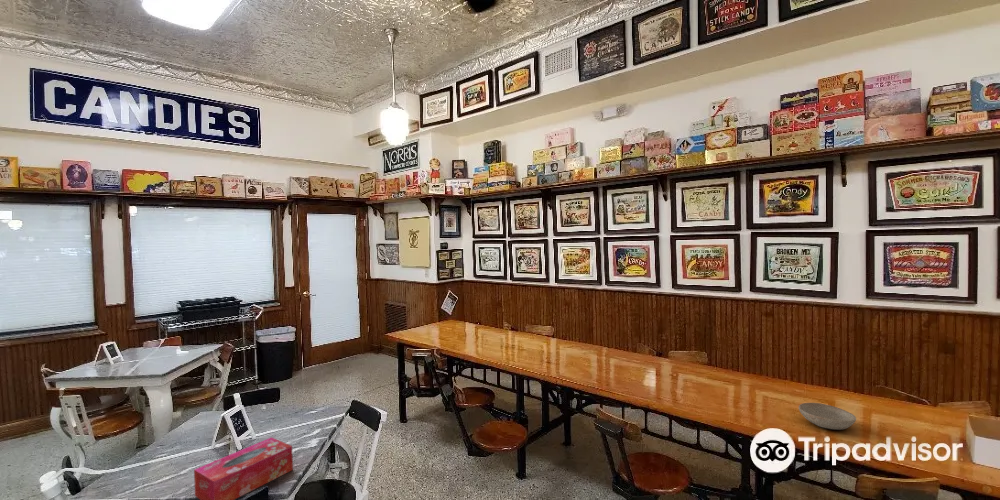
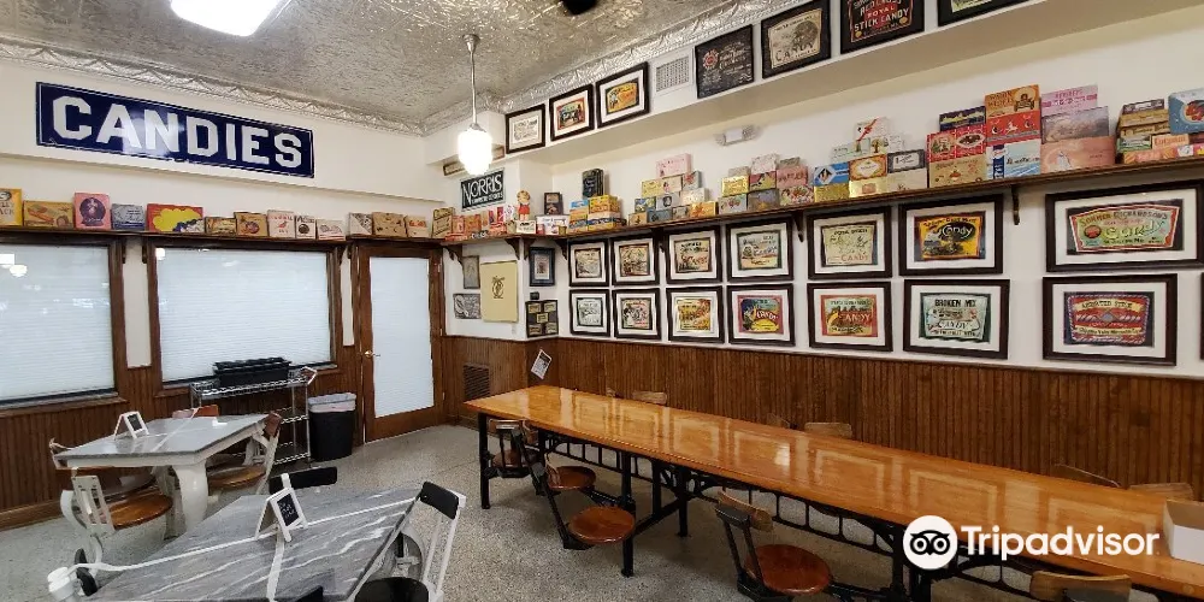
- tissue box [193,436,294,500]
- bowl [798,402,857,431]
